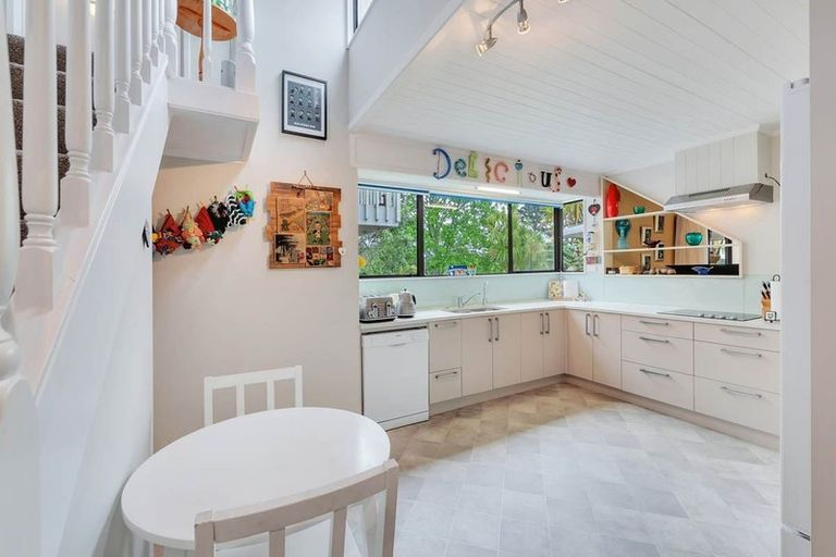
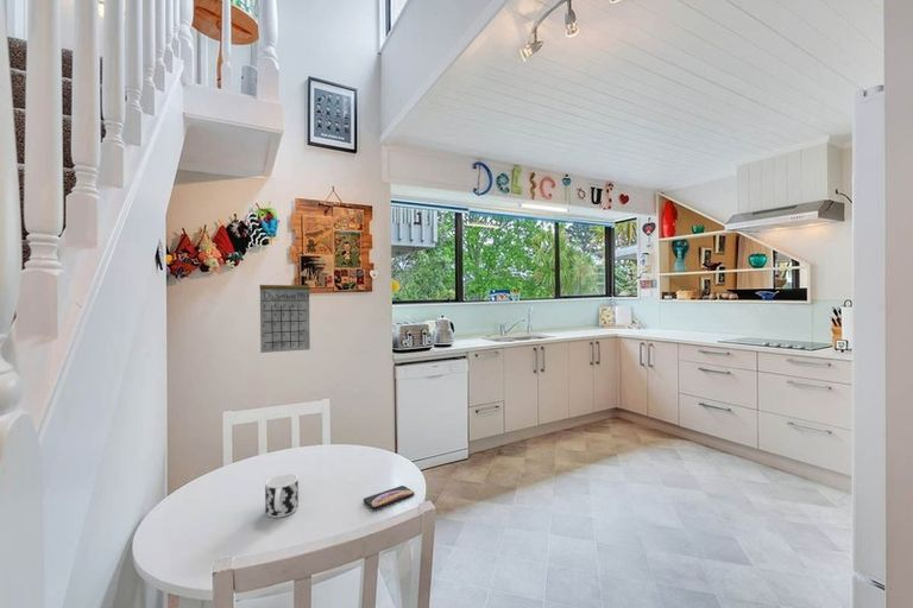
+ smartphone [363,484,416,511]
+ calendar [258,270,311,354]
+ cup [264,473,300,519]
